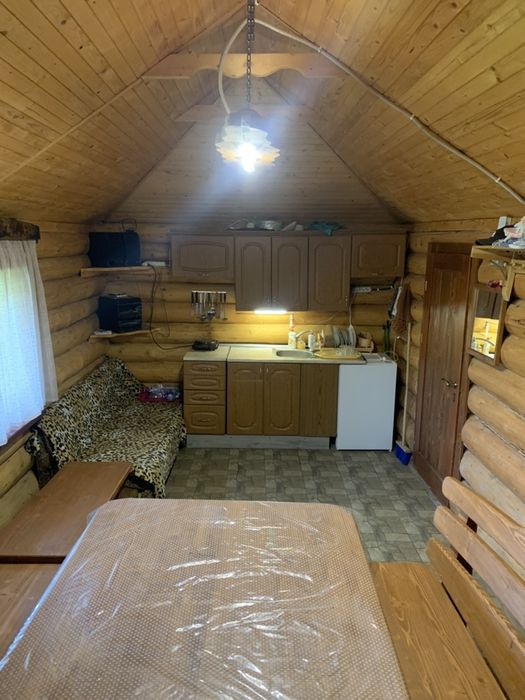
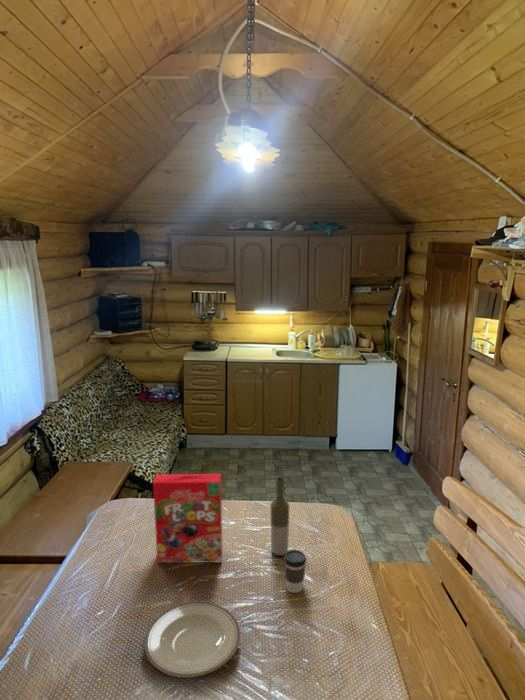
+ cereal box [152,473,224,564]
+ coffee cup [283,548,307,594]
+ plate [144,601,241,678]
+ bottle [270,476,290,557]
